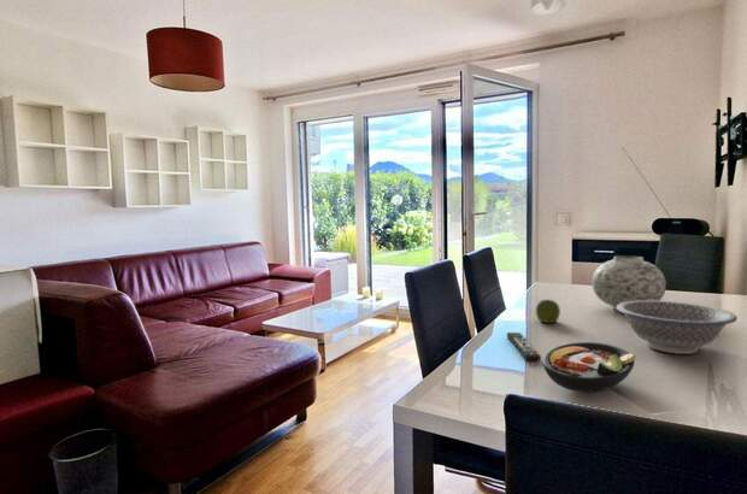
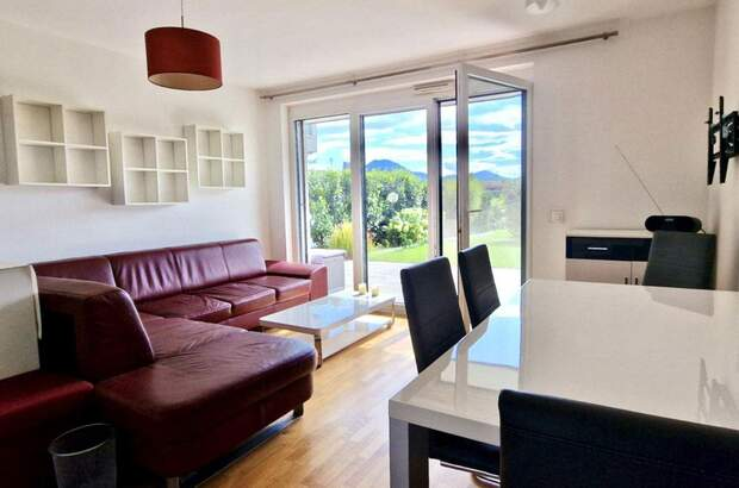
- remote control [506,331,542,361]
- bowl [617,300,739,355]
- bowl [541,341,637,394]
- apple [535,299,561,324]
- vase [590,254,667,312]
